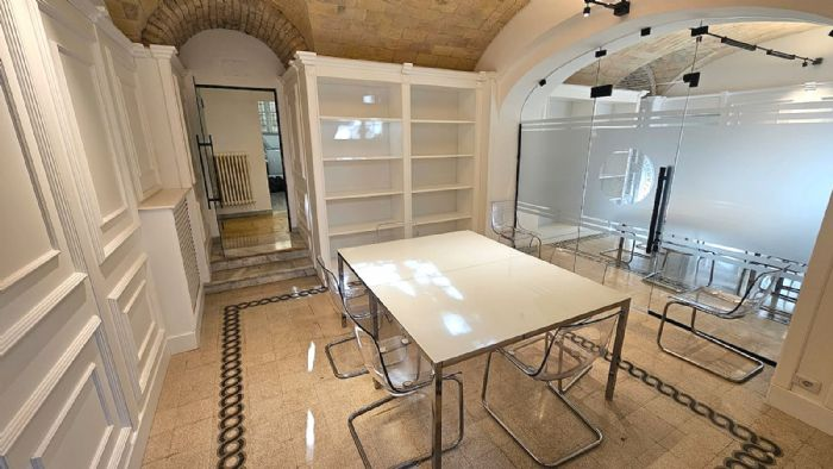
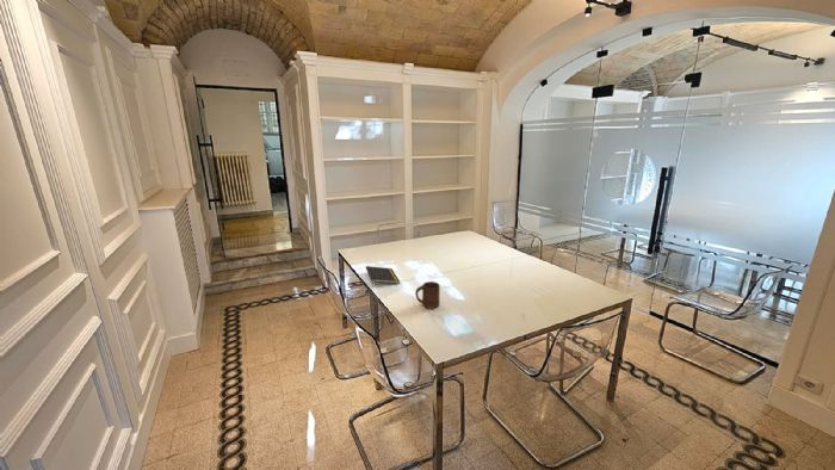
+ notepad [365,265,401,289]
+ cup [414,280,441,310]
